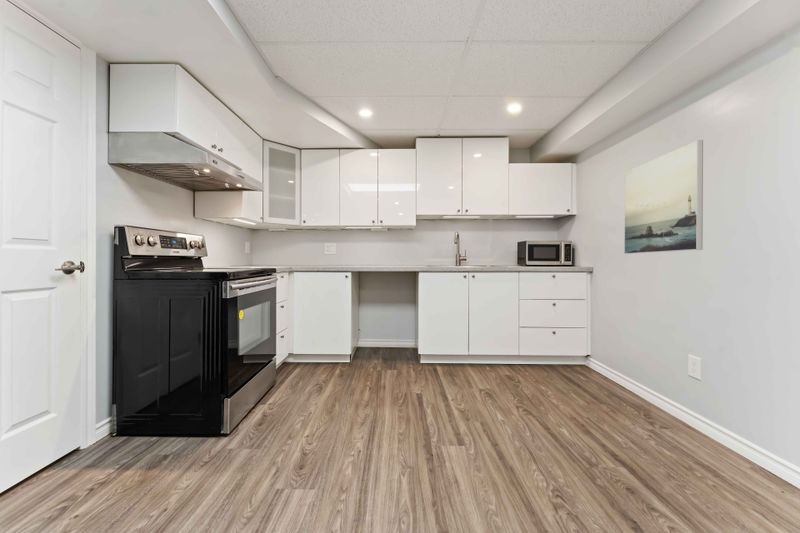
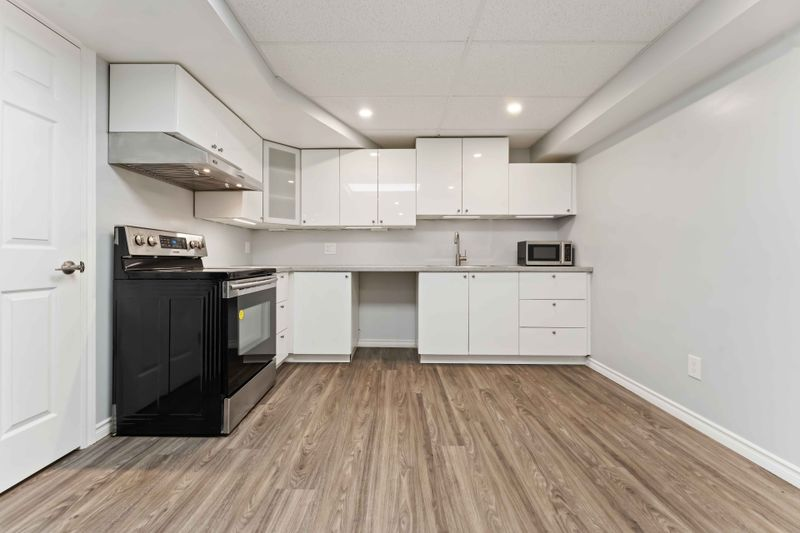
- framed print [623,139,704,255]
